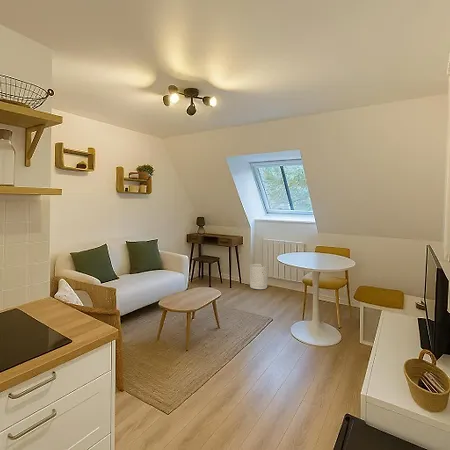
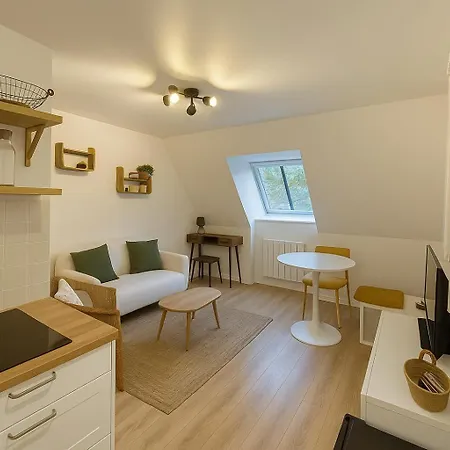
- waste bin [249,263,270,290]
